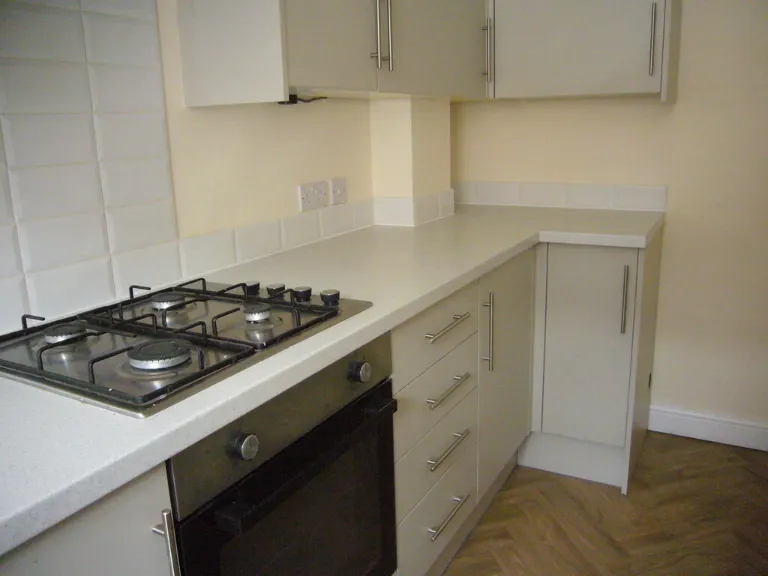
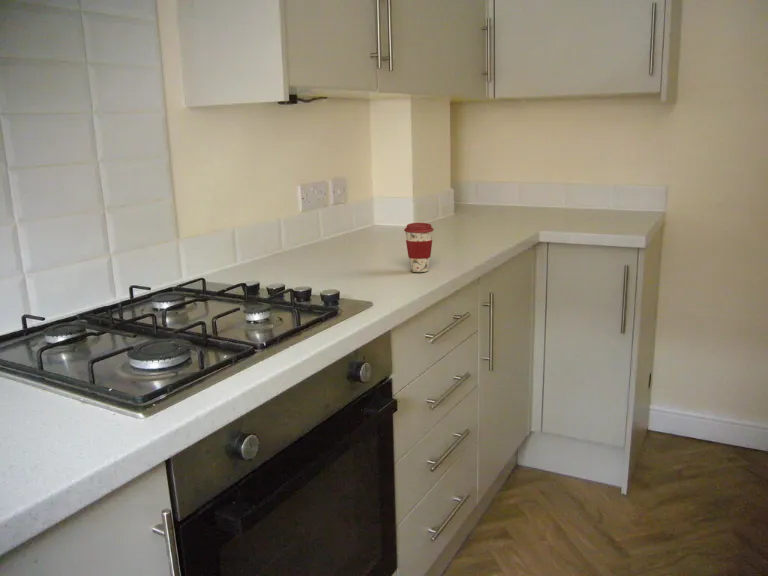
+ coffee cup [403,222,435,273]
